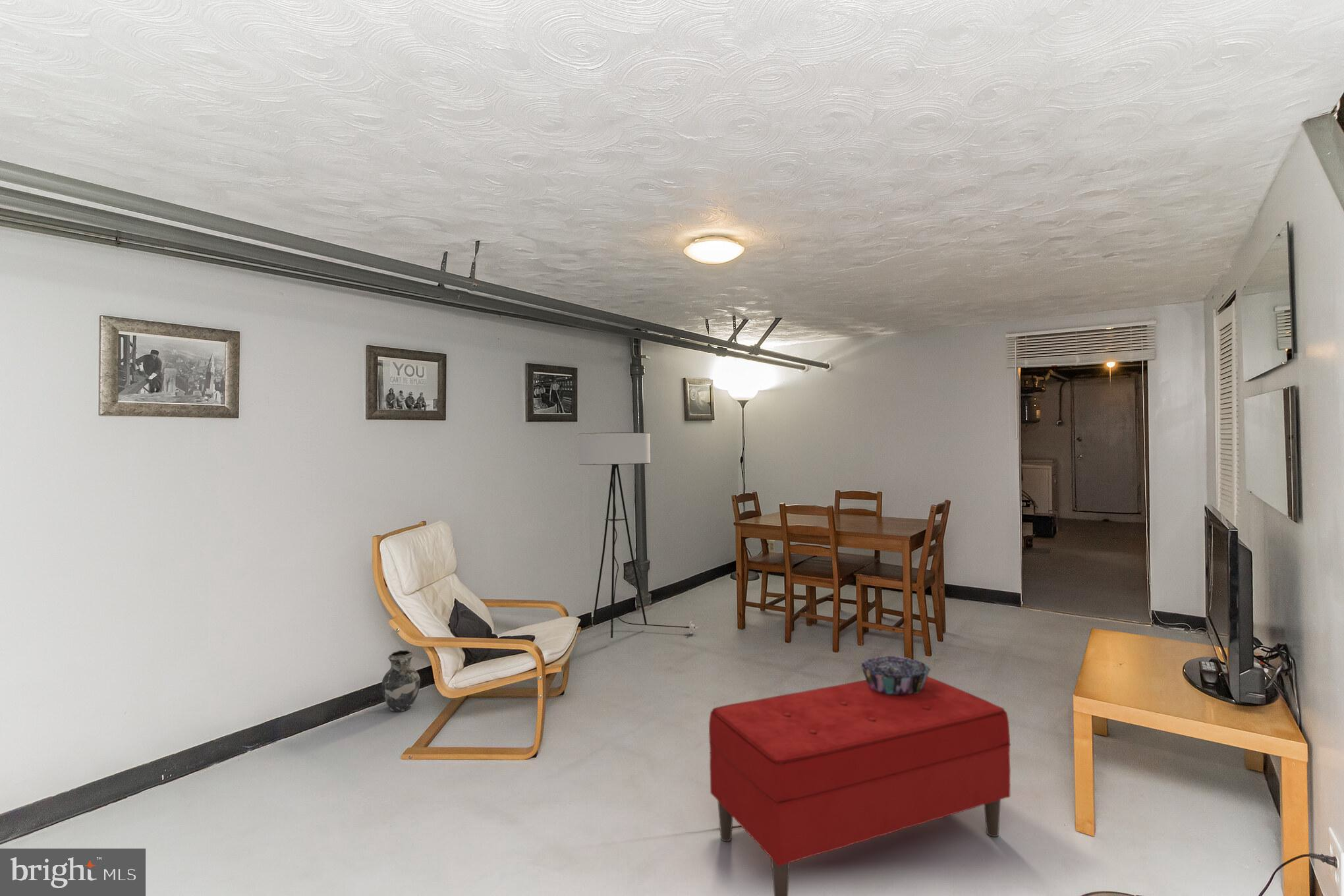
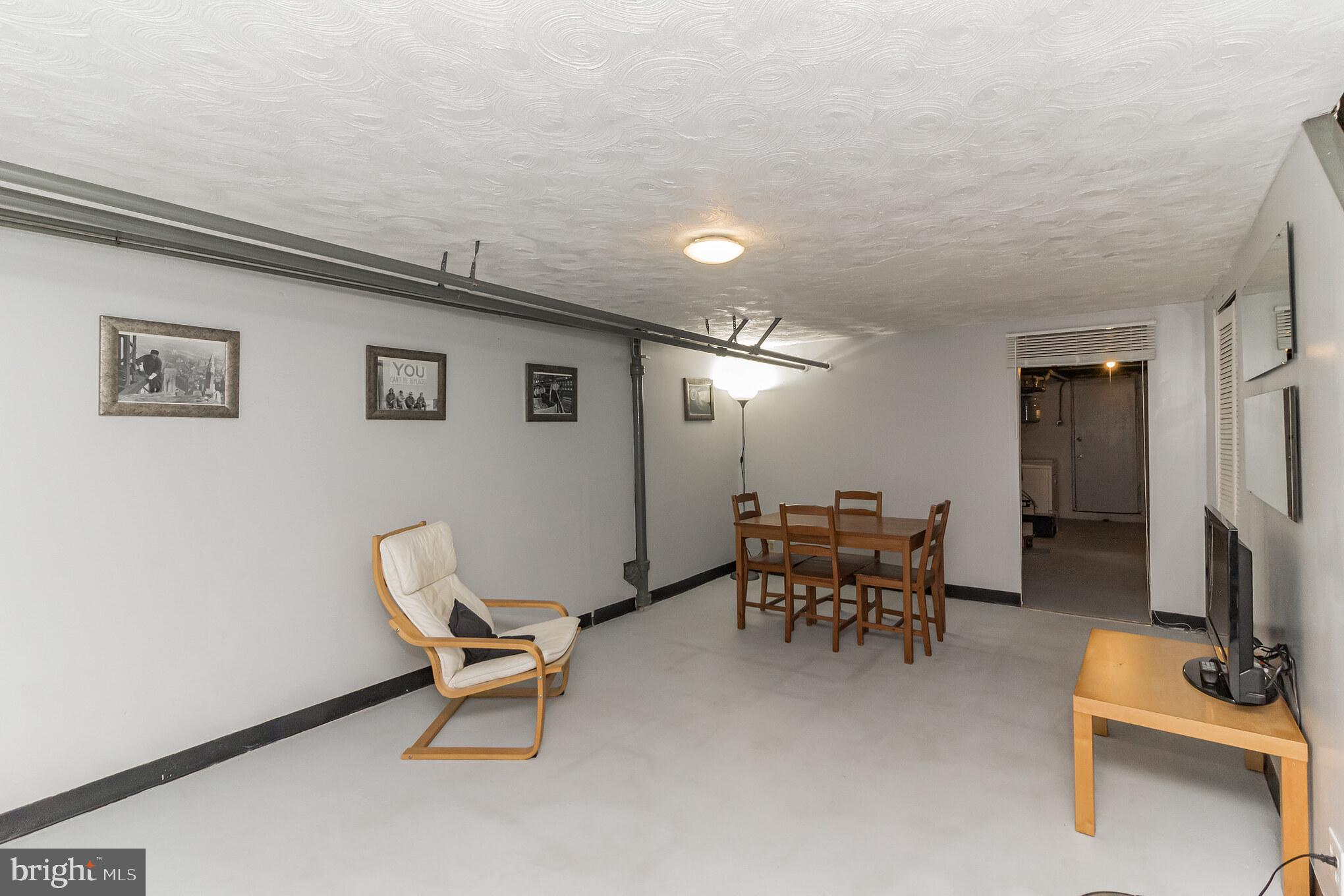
- ceramic jug [381,650,421,712]
- decorative bowl [860,656,932,694]
- floor lamp [578,432,699,638]
- bench [708,676,1011,896]
